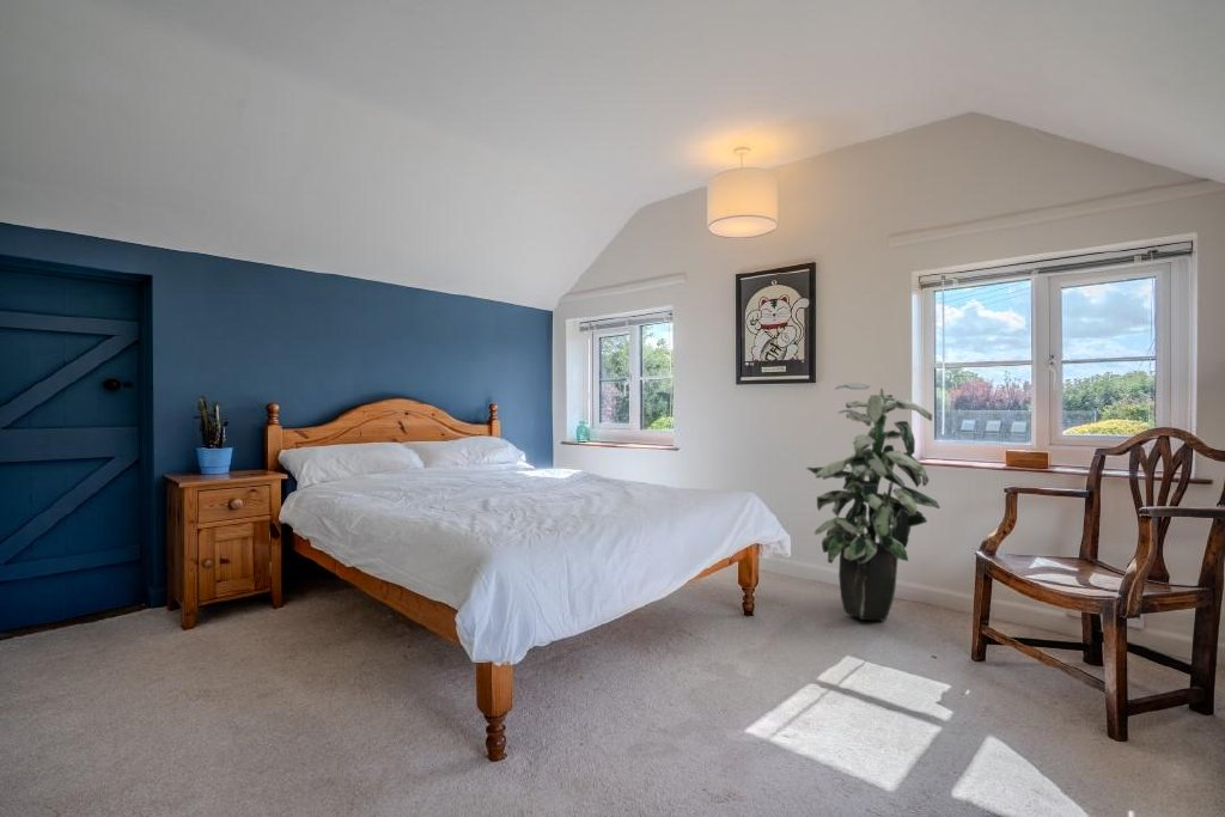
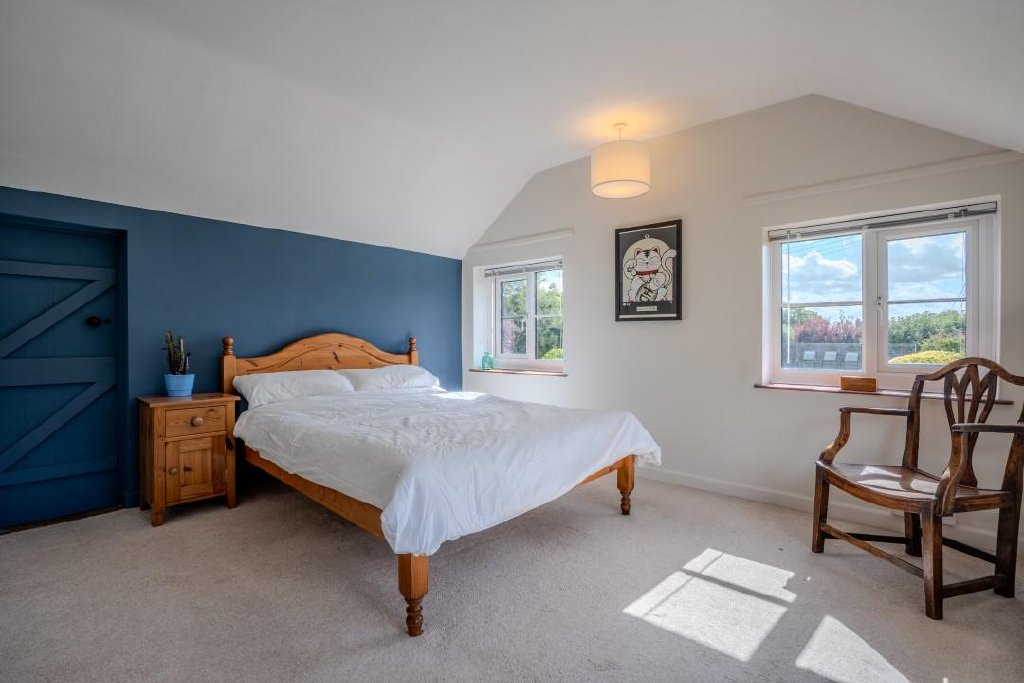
- indoor plant [806,382,941,621]
